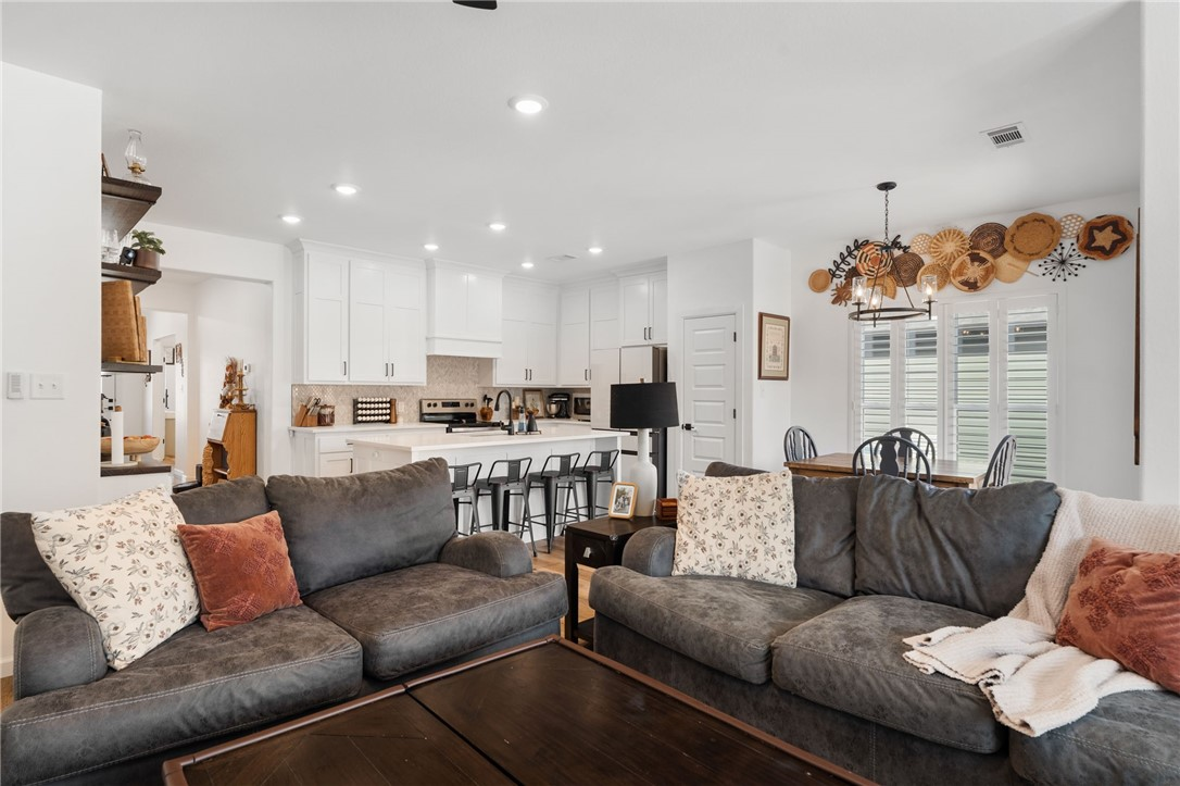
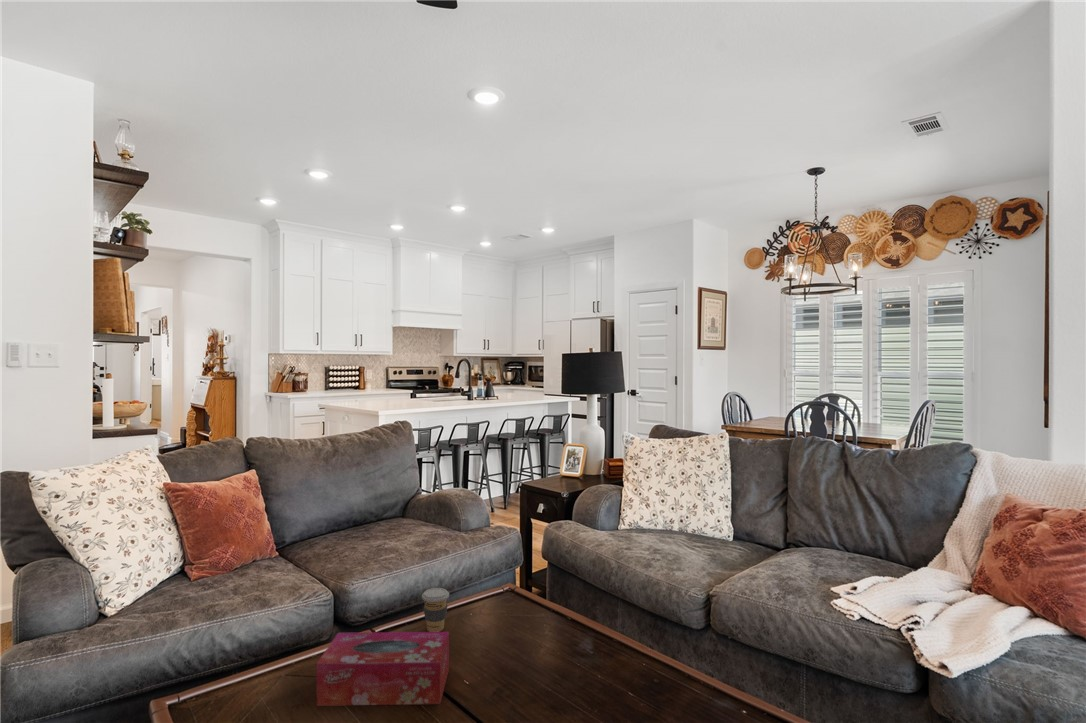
+ tissue box [316,631,450,707]
+ coffee cup [421,587,450,632]
